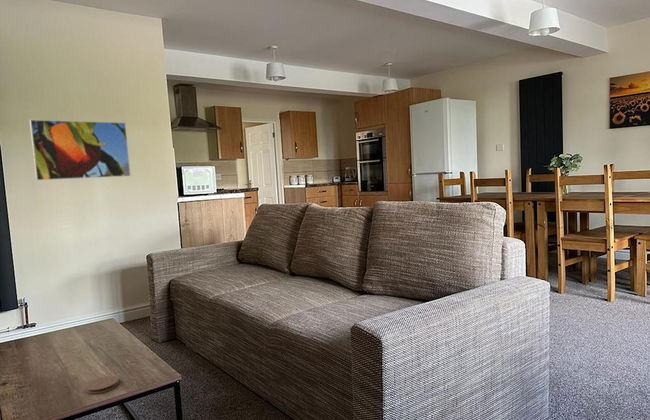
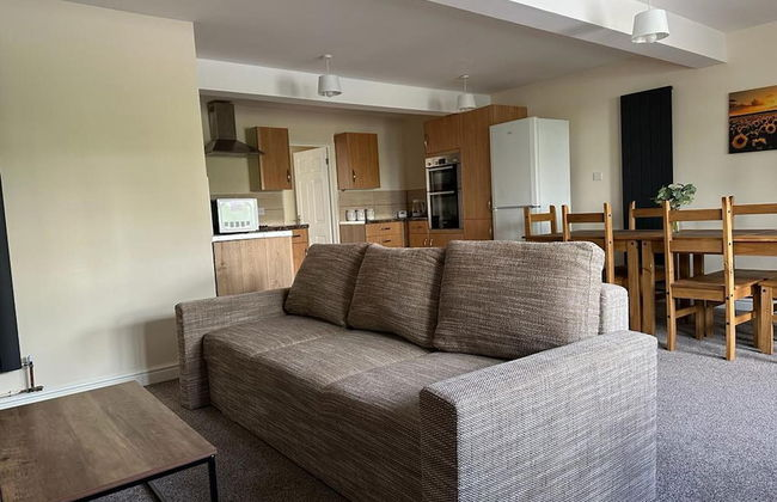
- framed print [29,119,132,181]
- coaster [84,375,120,395]
